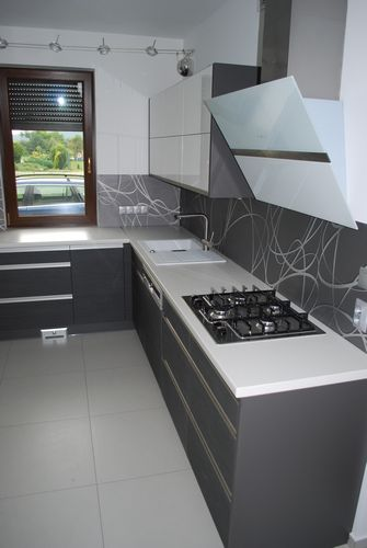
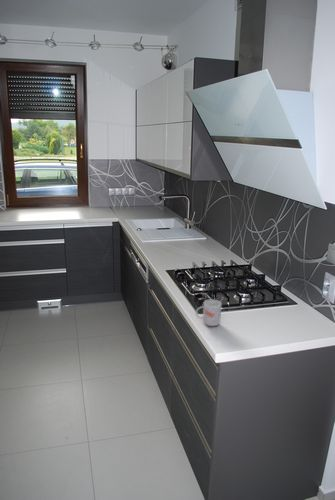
+ mug [195,297,224,327]
